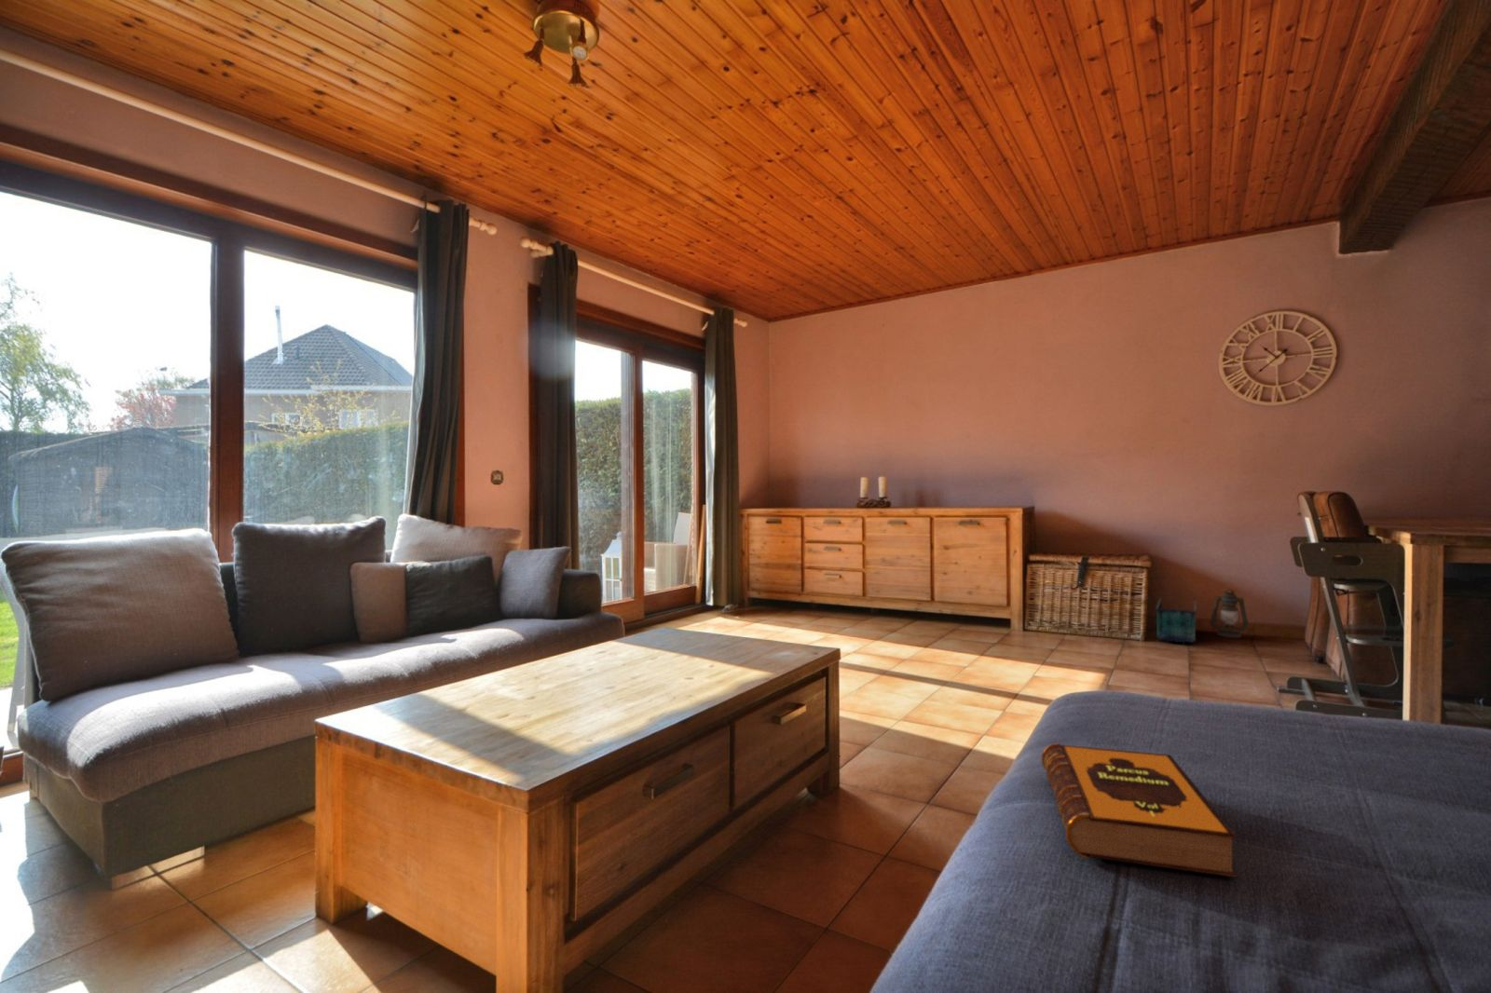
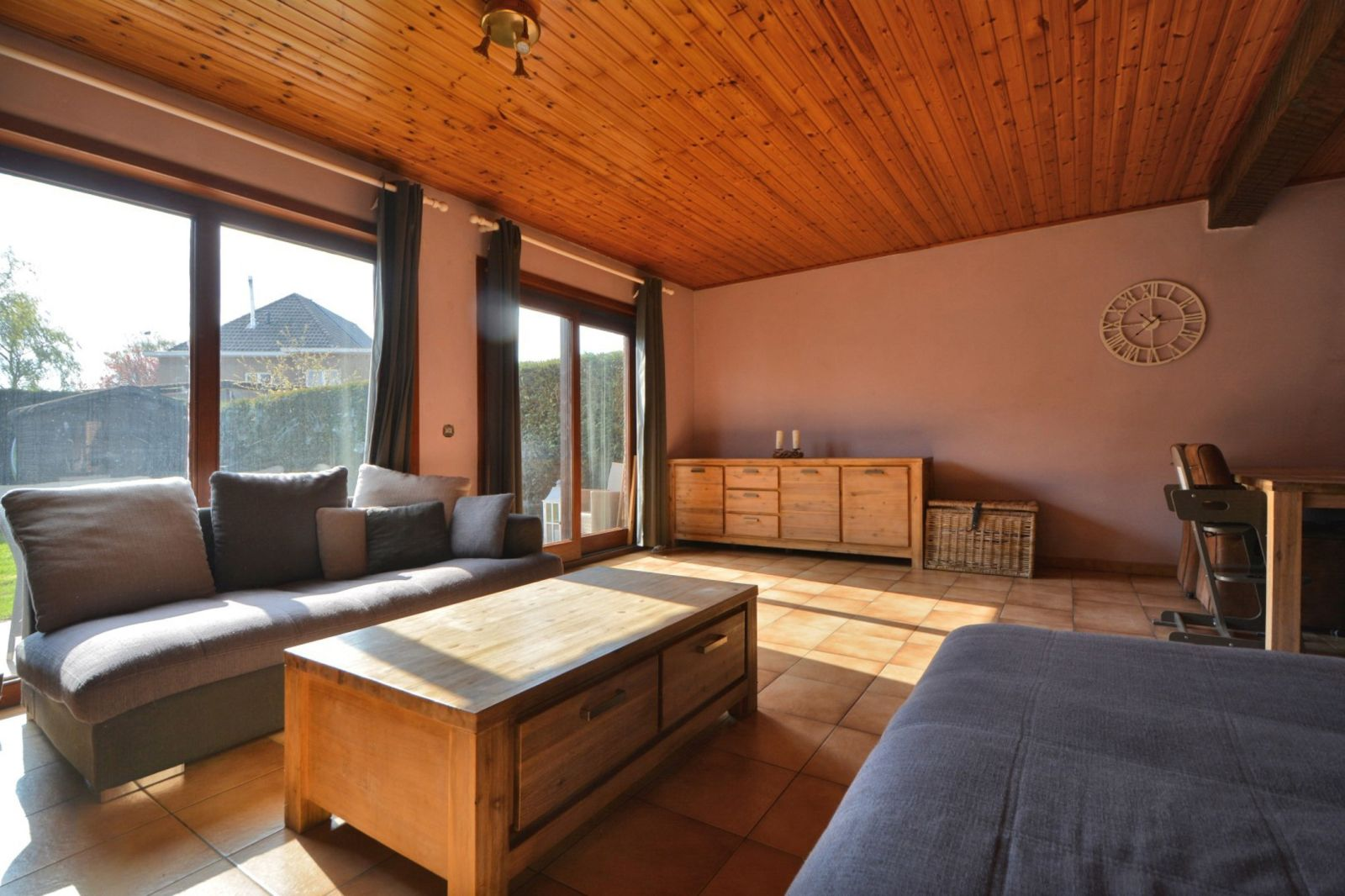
- hardback book [1040,743,1237,879]
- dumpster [1155,596,1197,645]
- lantern [1209,587,1248,639]
